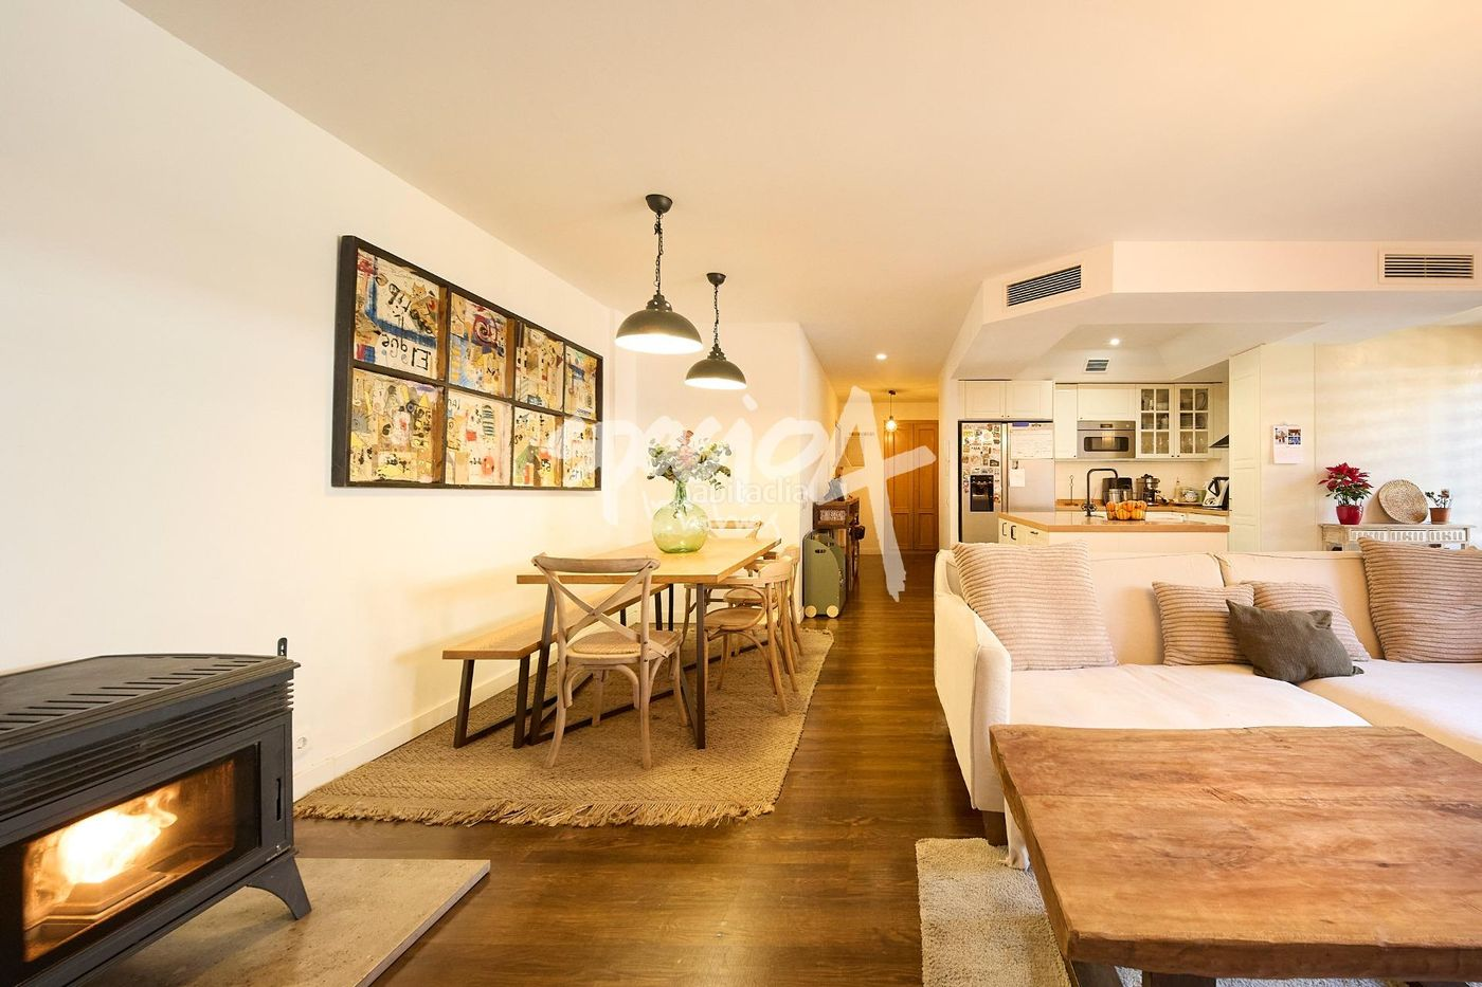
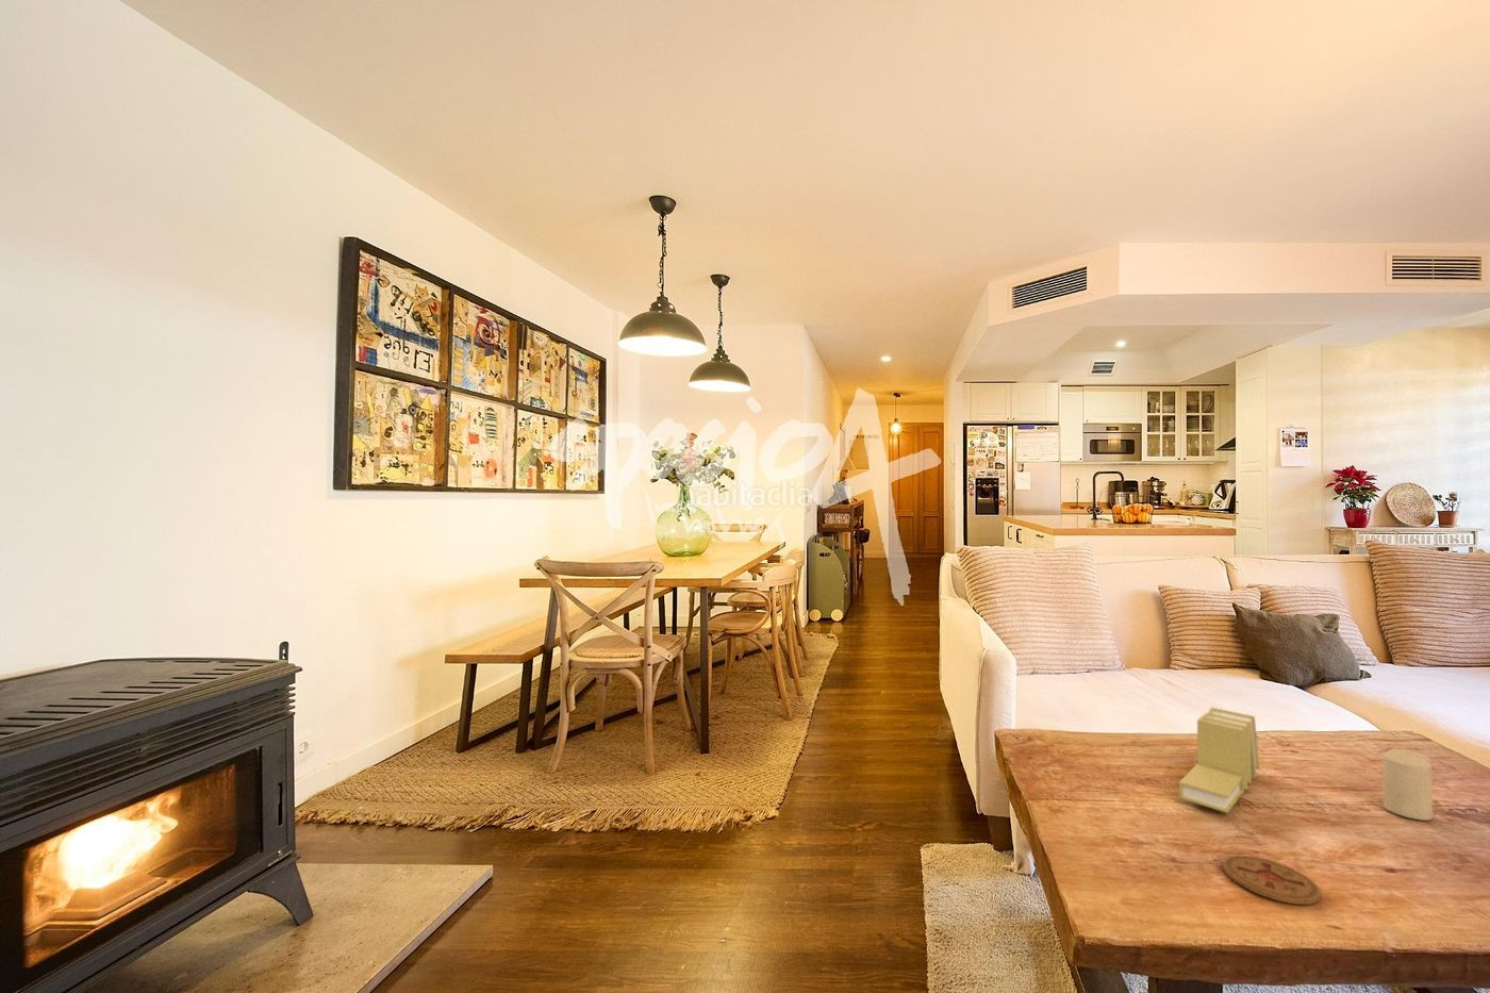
+ coaster [1222,854,1322,905]
+ books [1179,706,1261,815]
+ candle [1381,747,1434,821]
